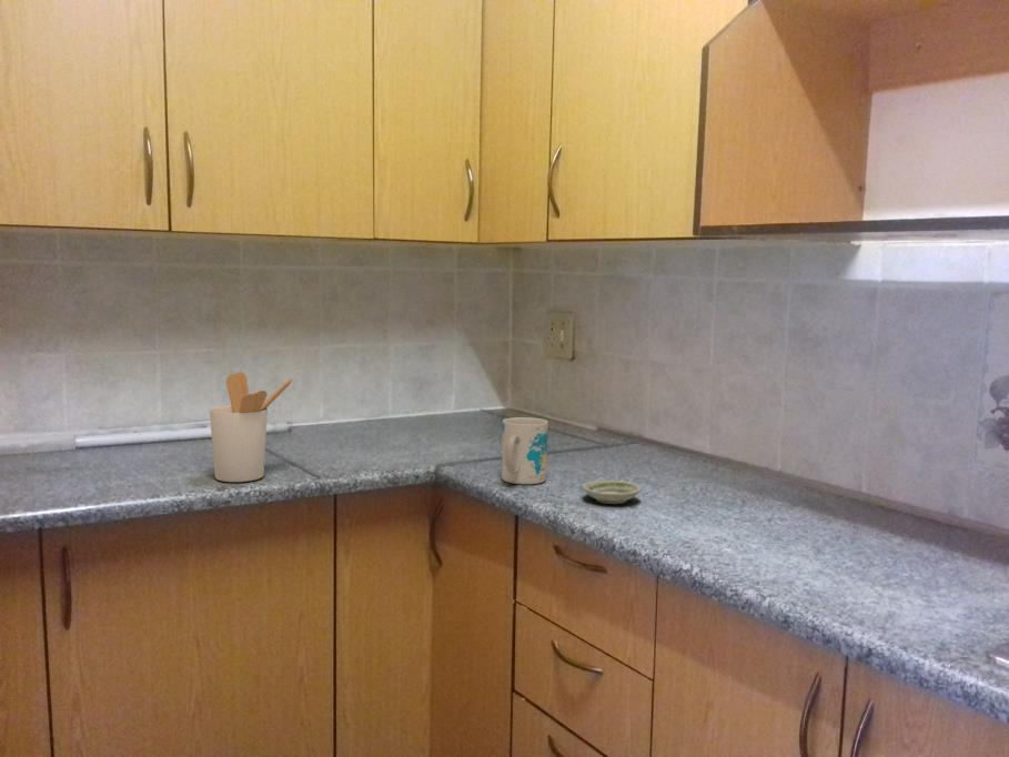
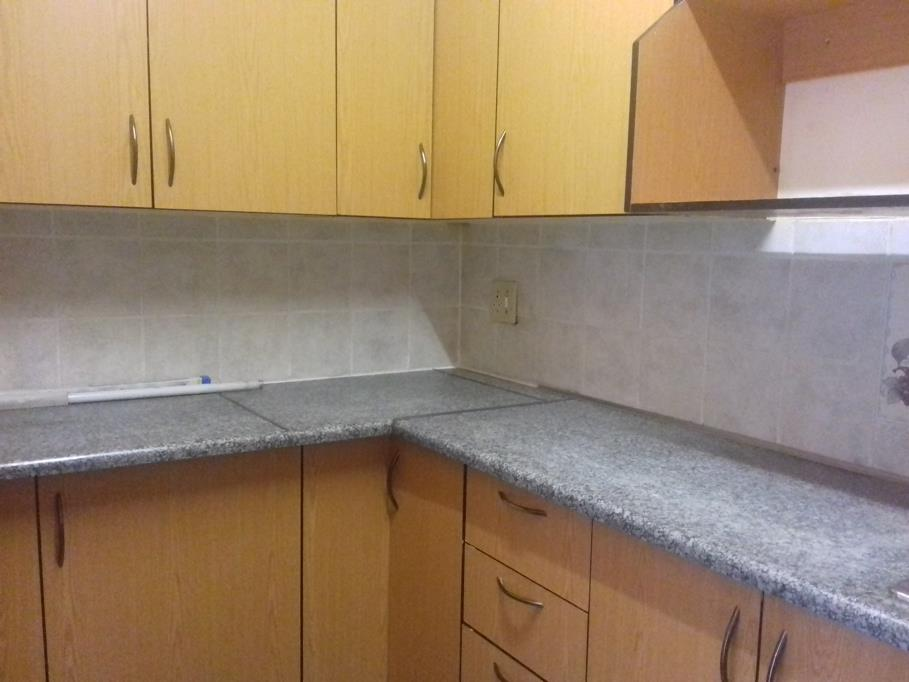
- mug [501,416,549,485]
- saucer [582,480,643,505]
- utensil holder [209,371,294,483]
